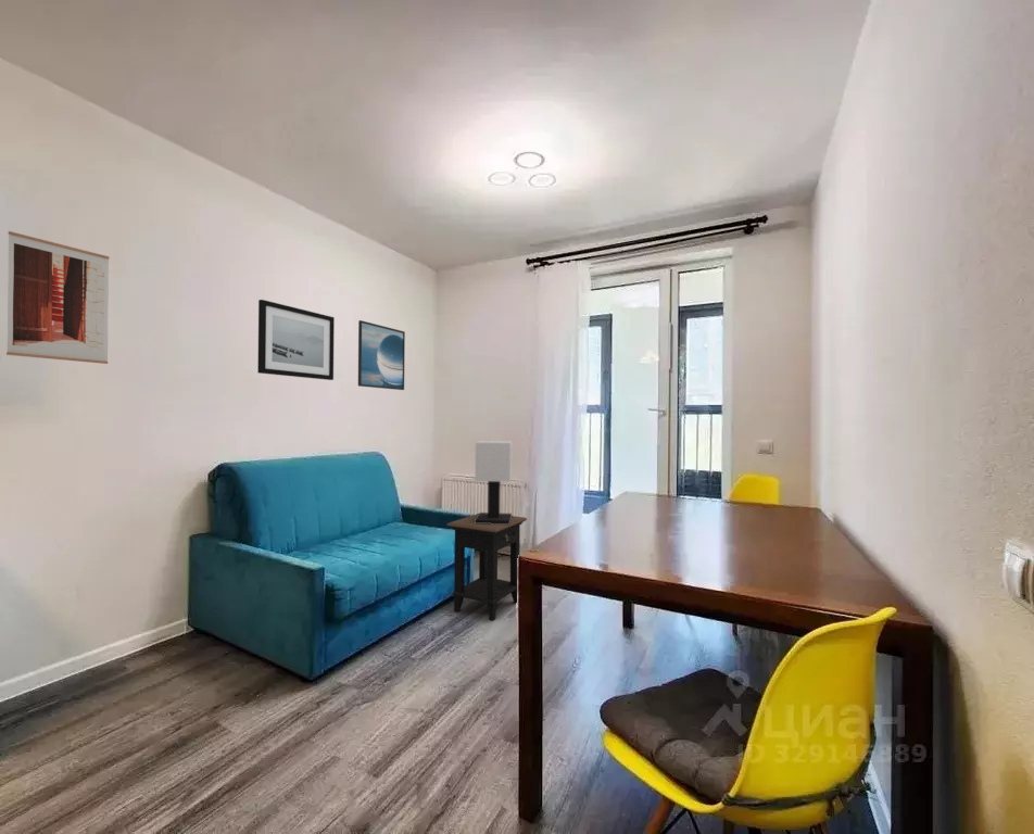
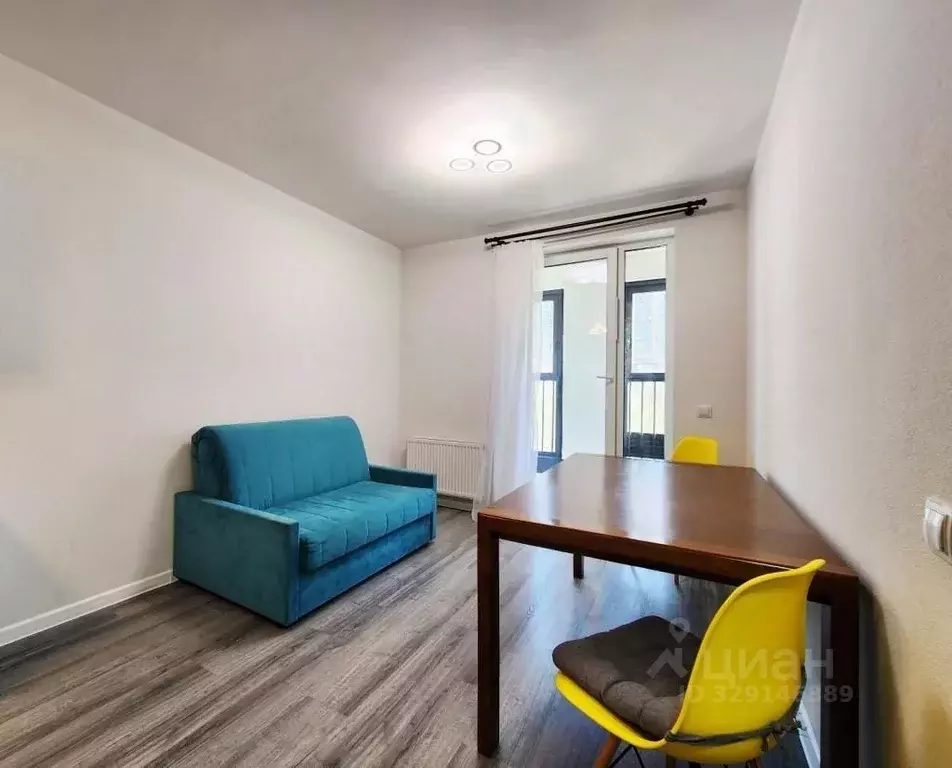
- wall art [5,230,111,365]
- wall art [256,299,336,381]
- table lamp [474,440,514,525]
- side table [446,513,528,621]
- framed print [357,319,406,391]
